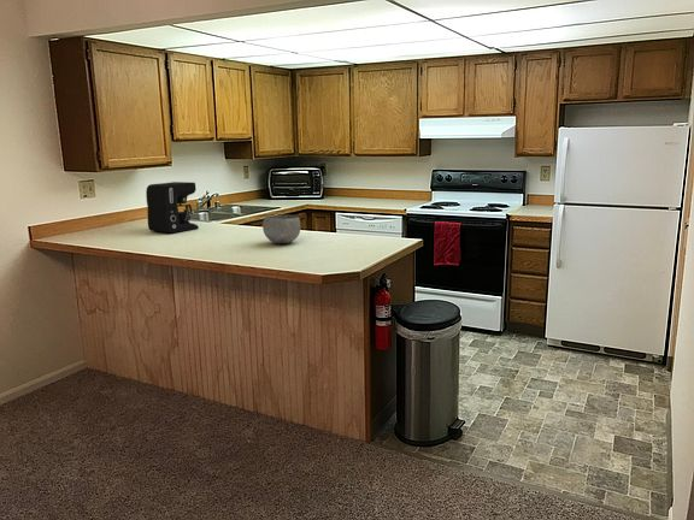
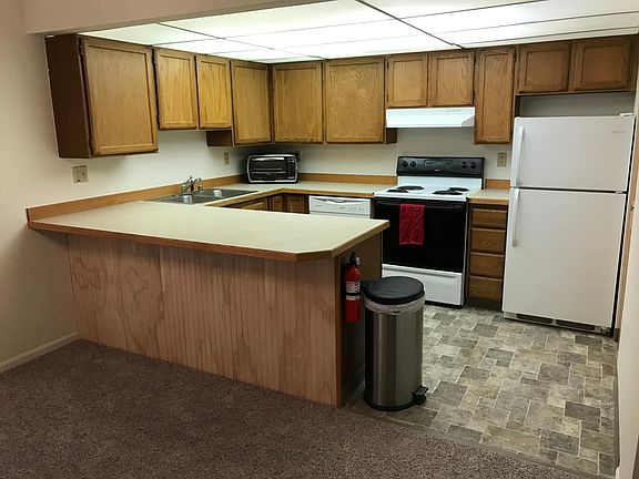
- coffee maker [145,181,200,234]
- bowl [261,214,301,244]
